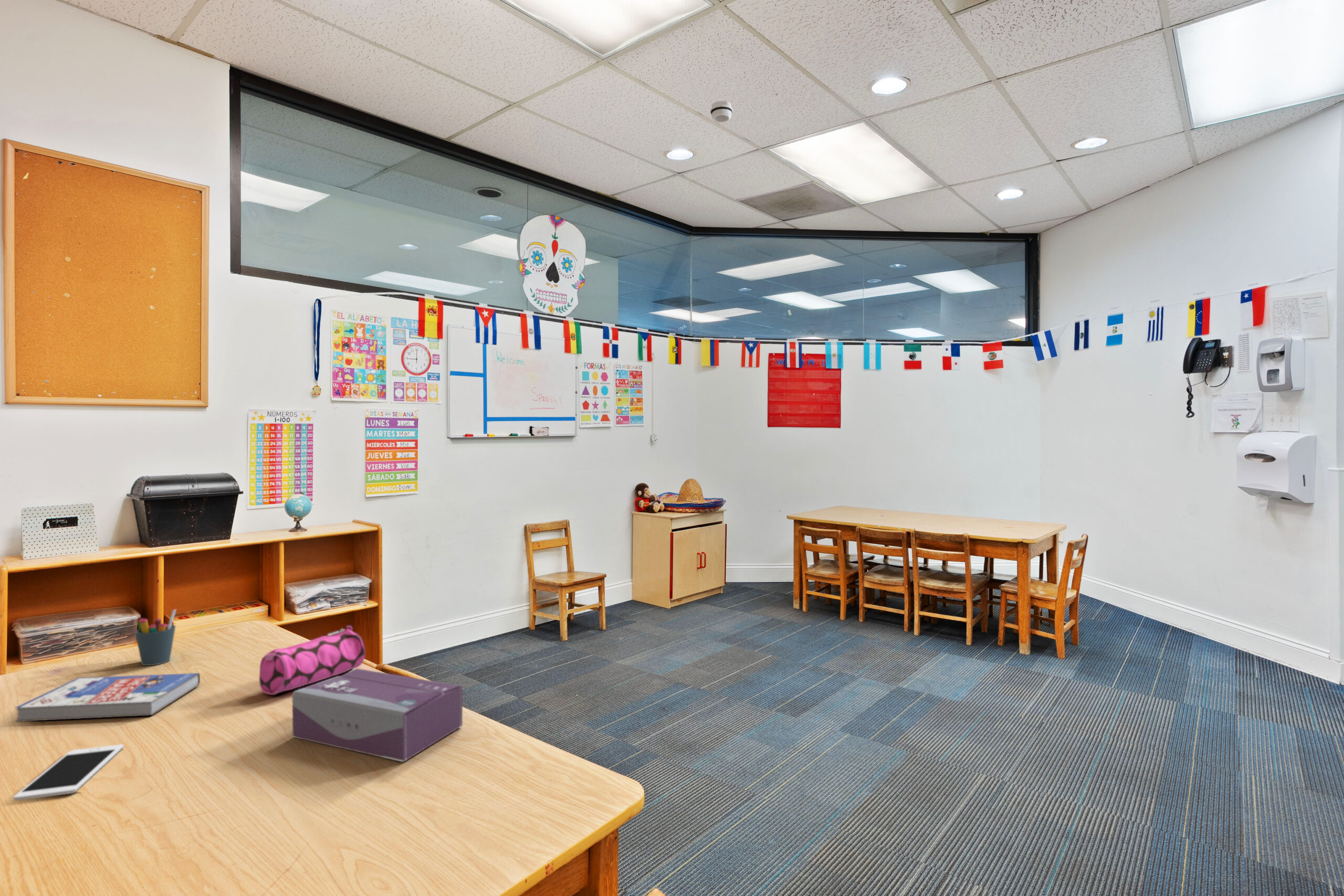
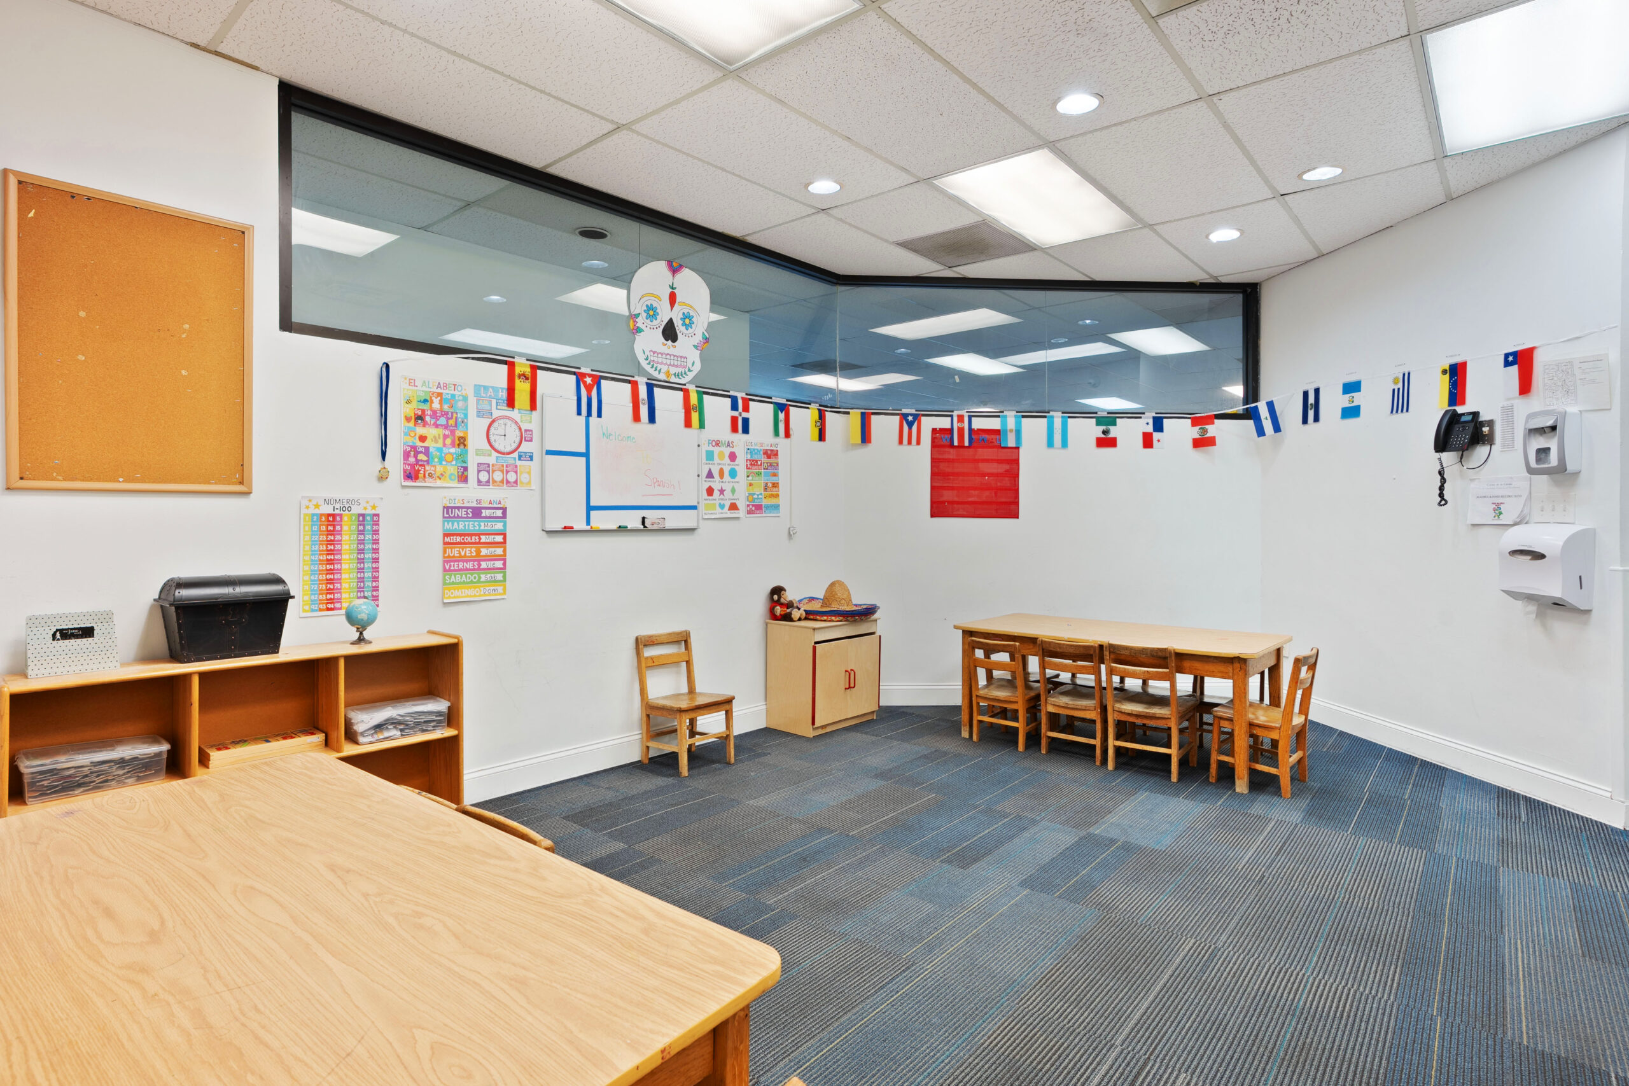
- pencil case [259,625,365,695]
- tissue box [291,668,463,763]
- cell phone [13,744,124,801]
- pen holder [134,609,177,666]
- smoke detector [710,100,733,123]
- book [15,672,201,722]
